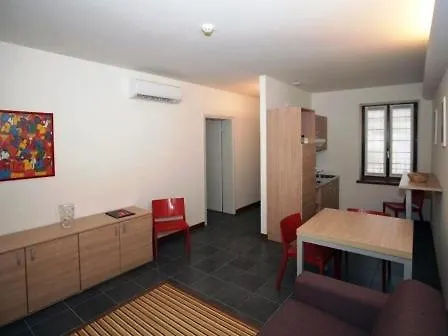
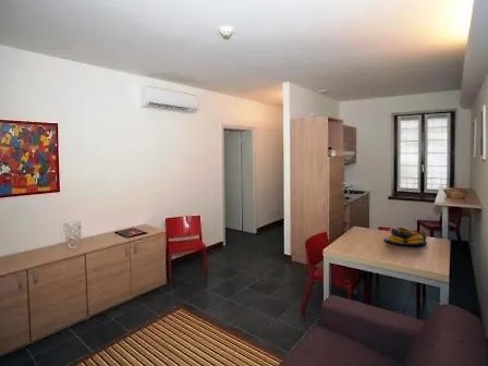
+ fruit bowl [382,225,428,246]
